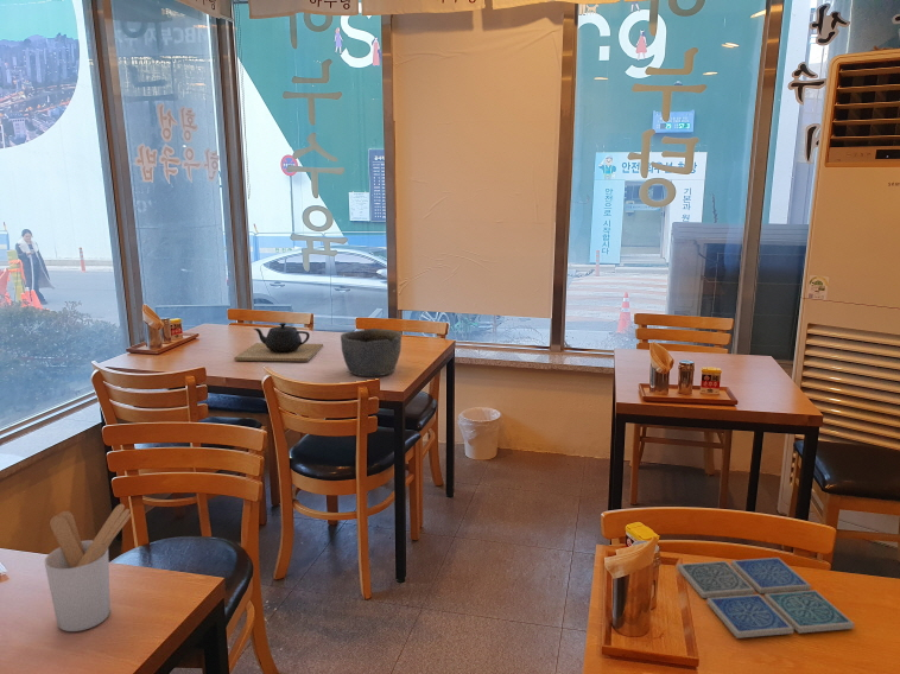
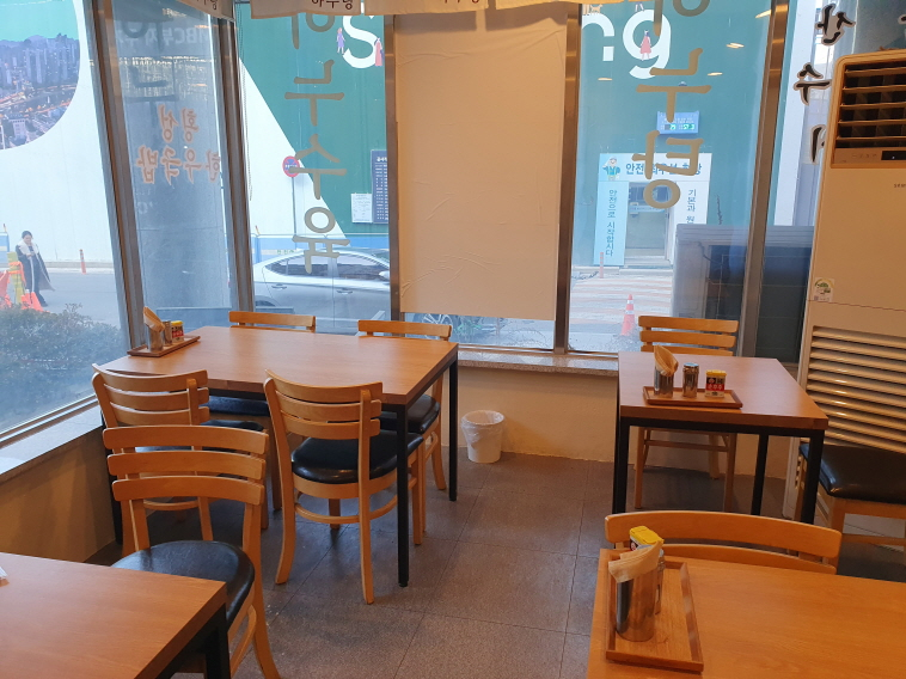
- utensil holder [43,503,132,632]
- drink coaster [677,557,855,640]
- bowl [340,328,403,377]
- teapot [233,322,324,362]
